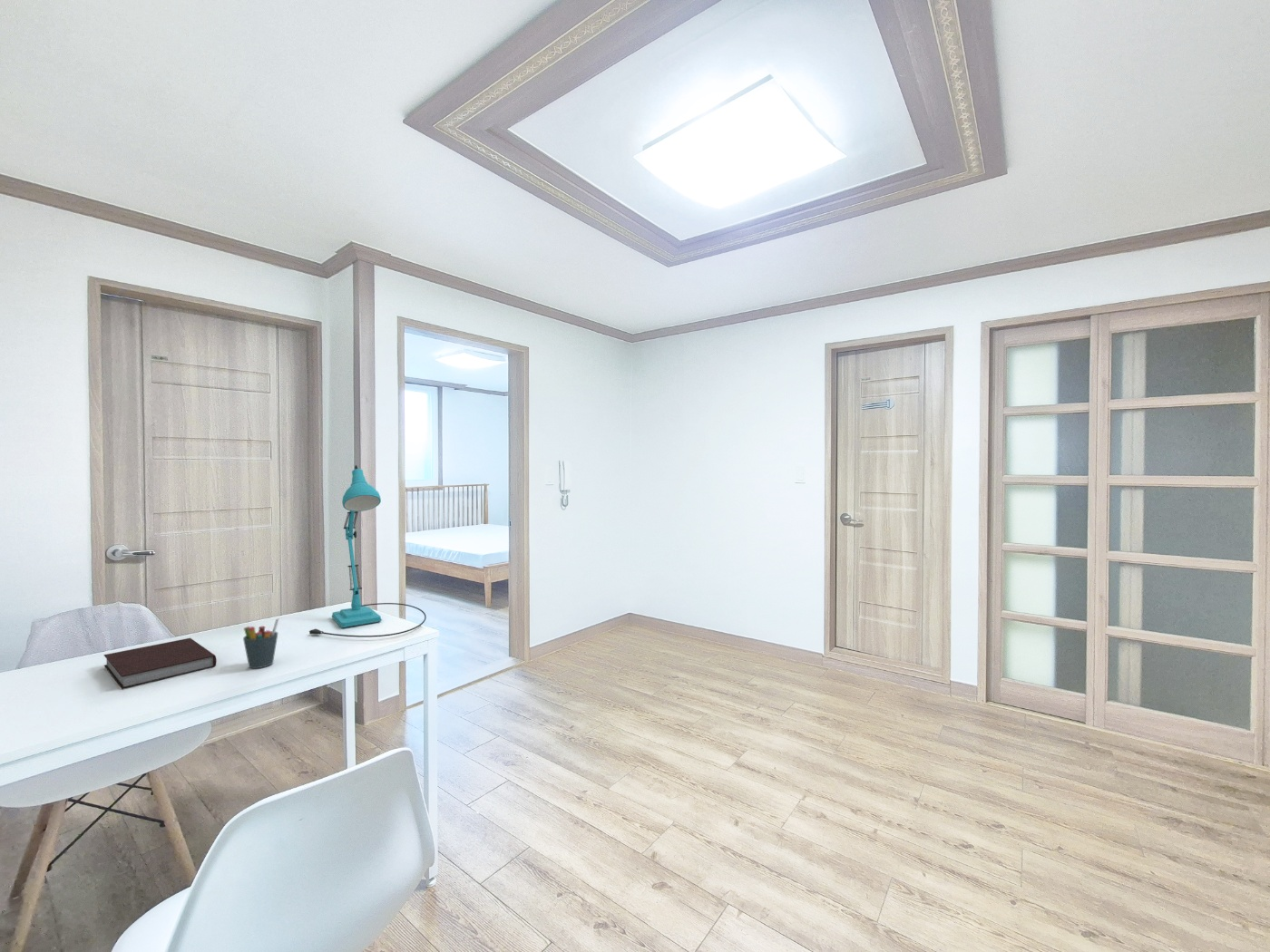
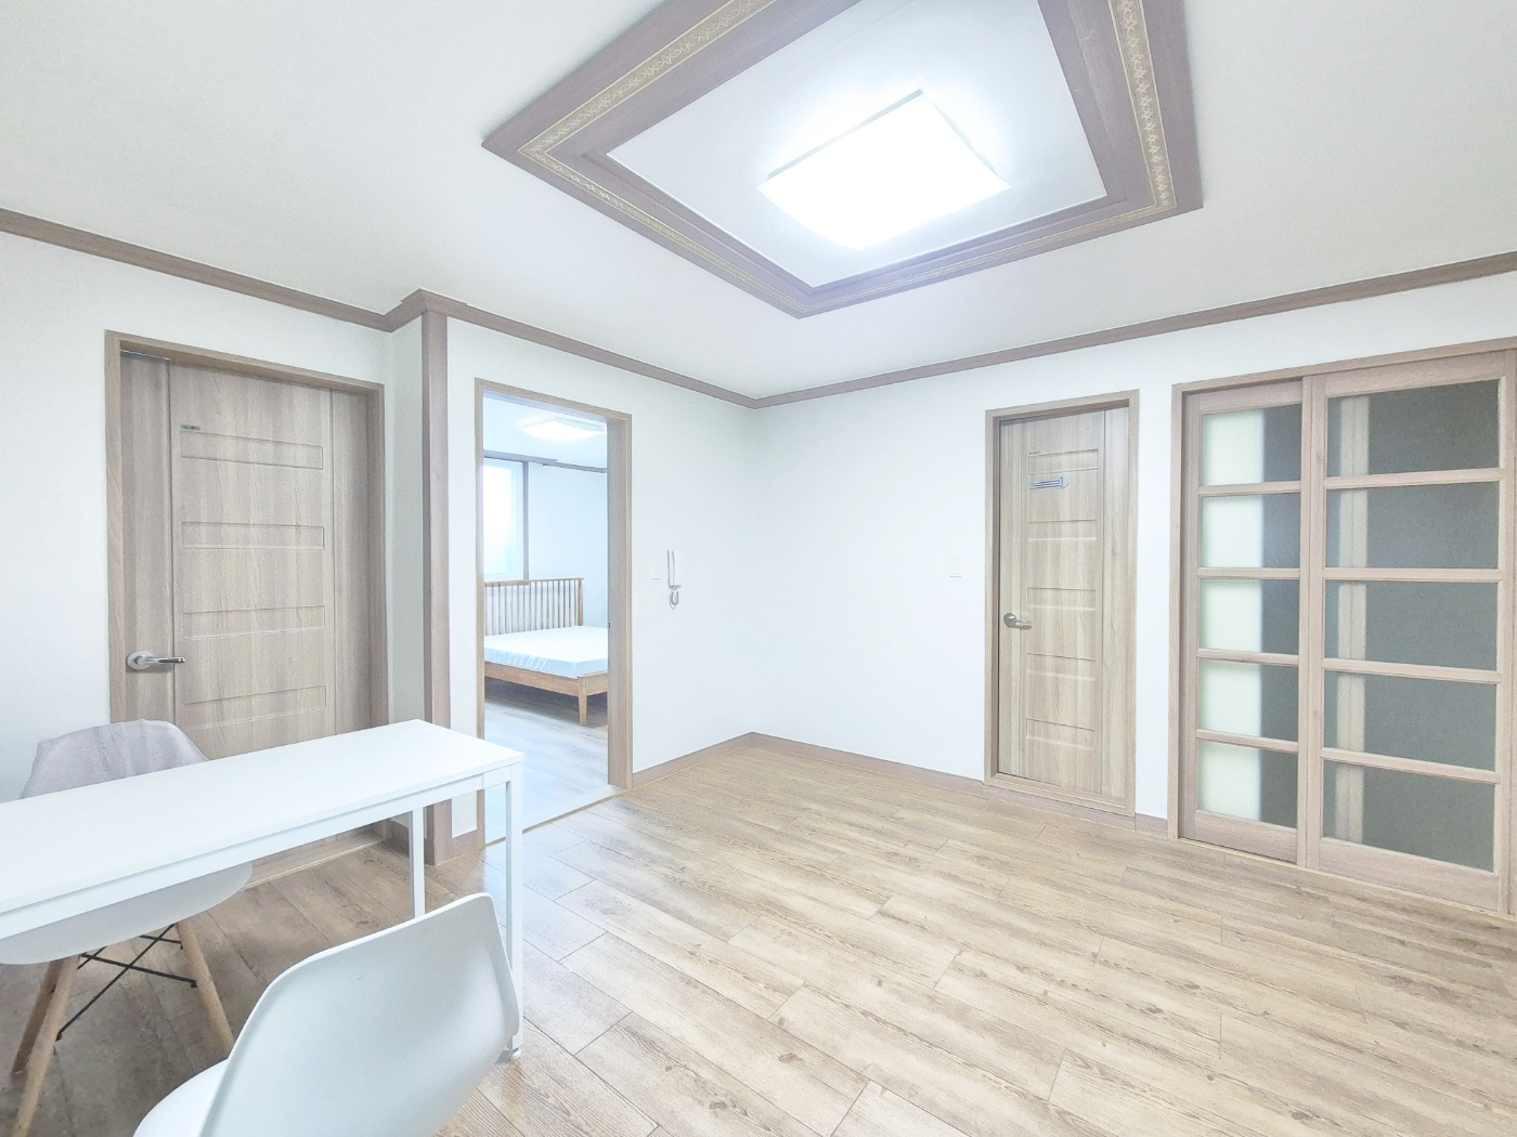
- notebook [103,637,218,689]
- desk lamp [308,464,427,638]
- pen holder [242,617,279,669]
